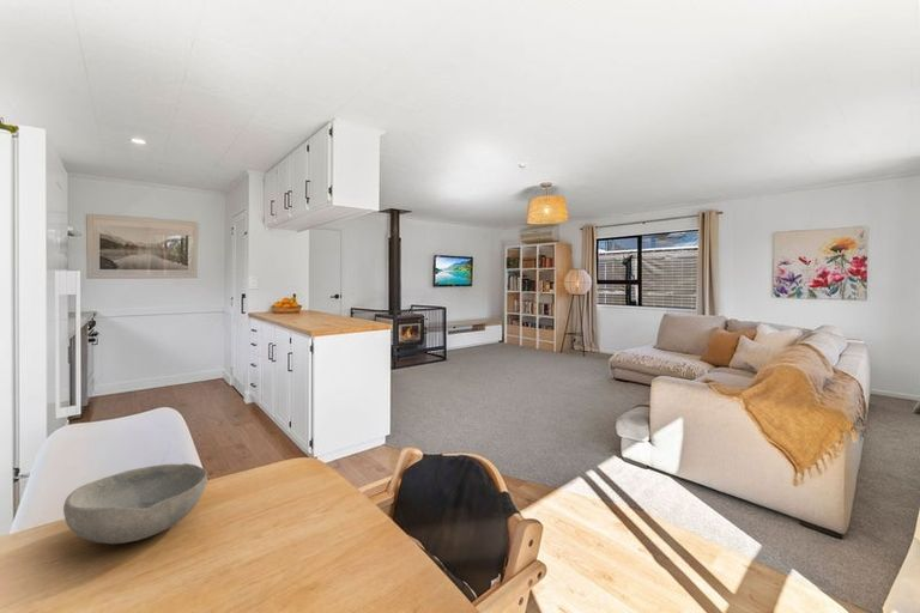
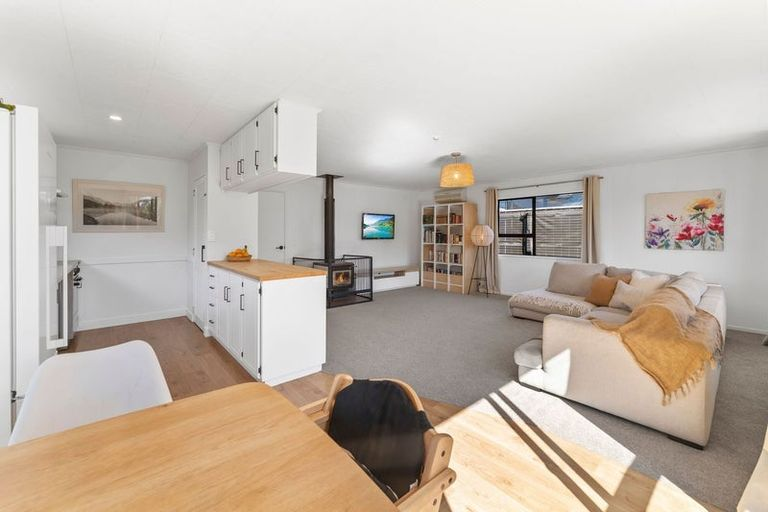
- bowl [62,462,208,545]
